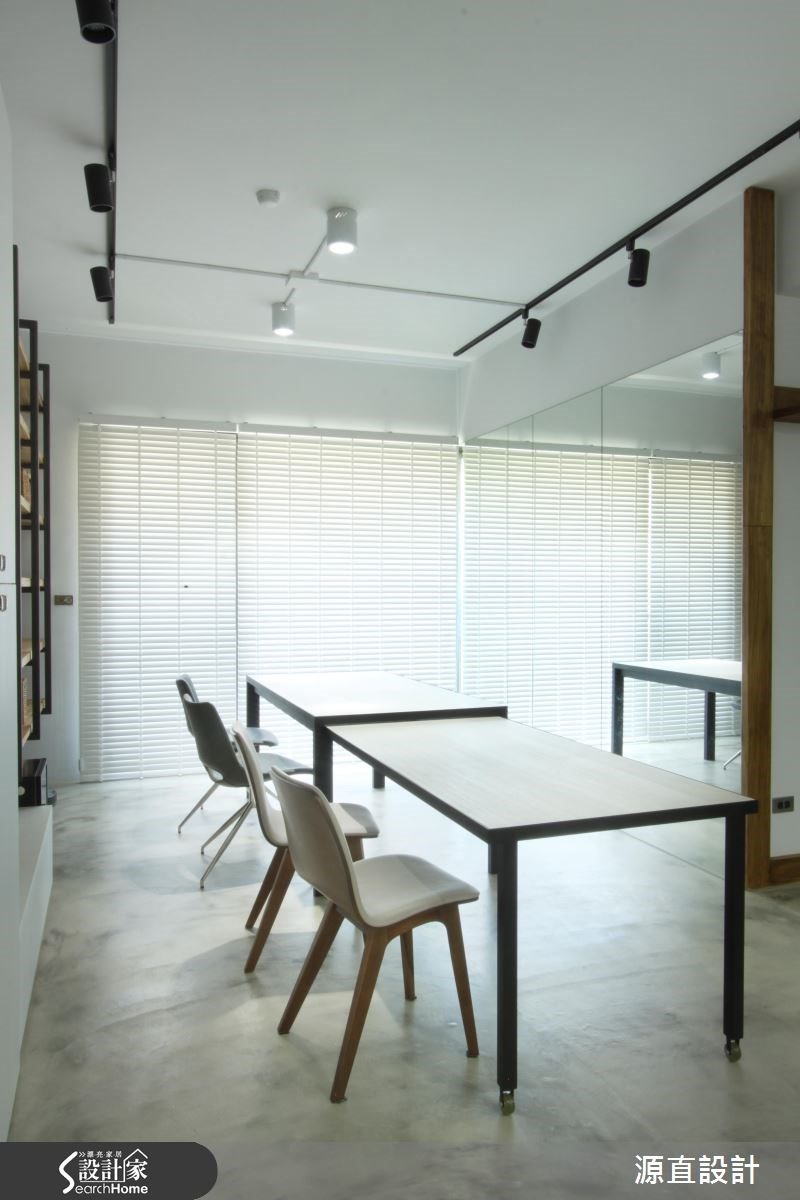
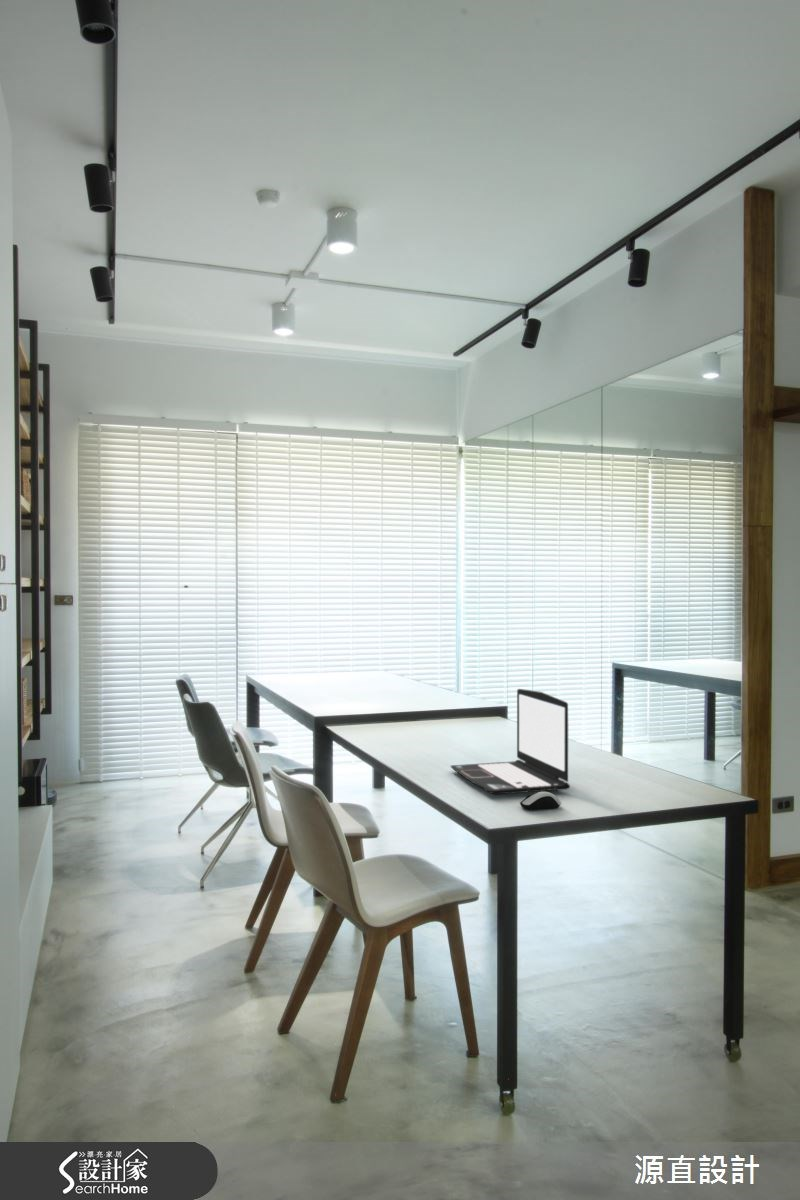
+ computer mouse [519,791,562,812]
+ laptop [450,688,571,795]
